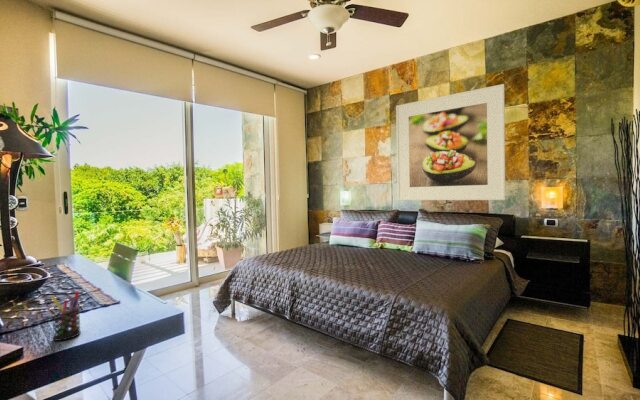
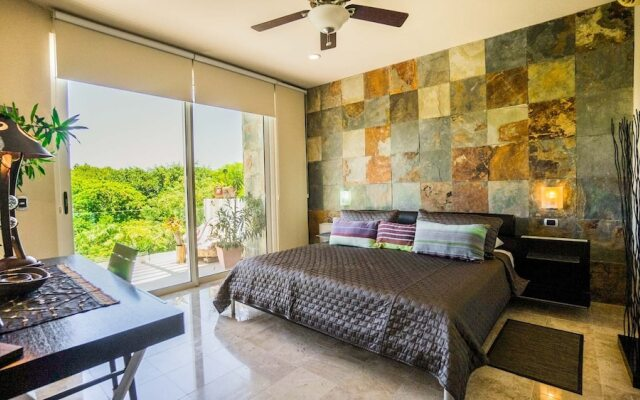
- pen holder [49,290,82,342]
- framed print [395,83,506,201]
